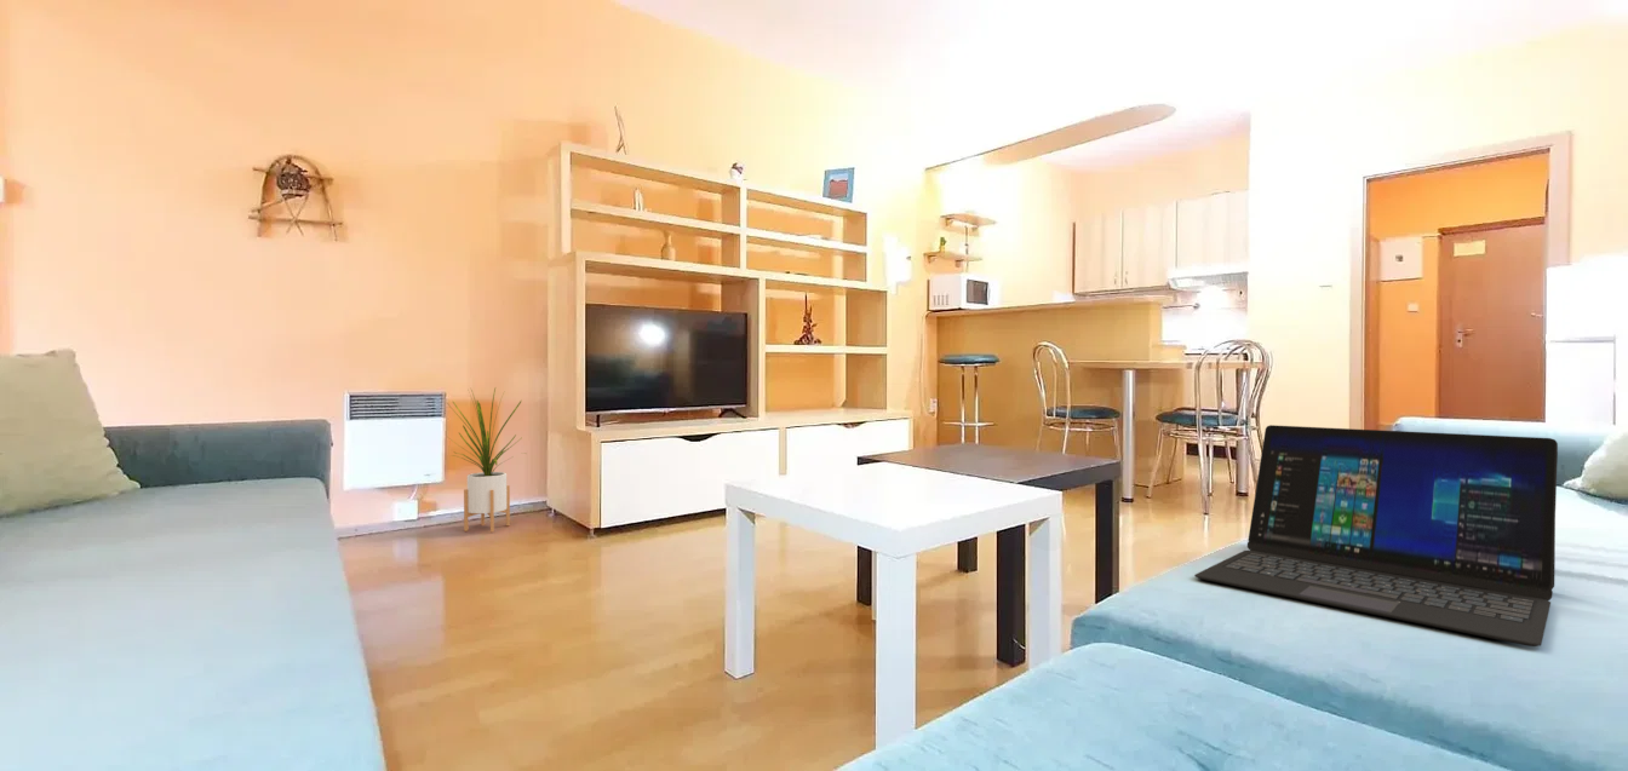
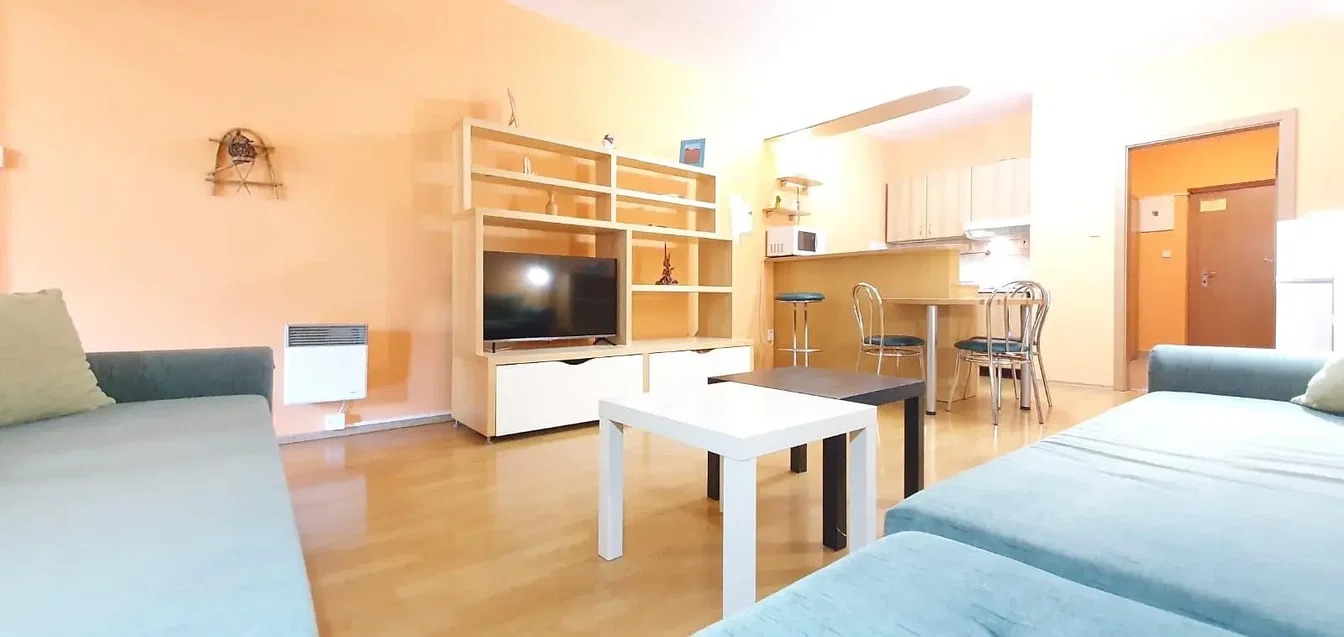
- house plant [446,387,526,533]
- laptop [1193,424,1559,648]
